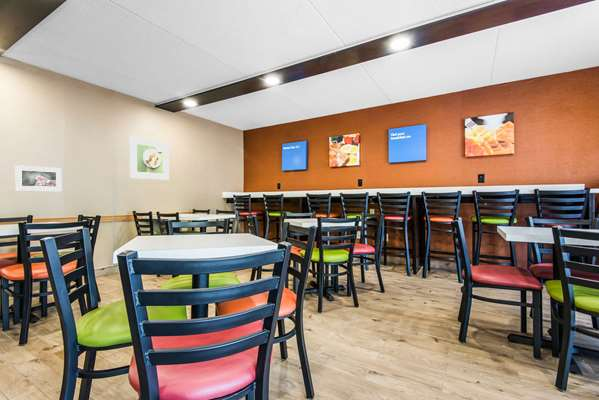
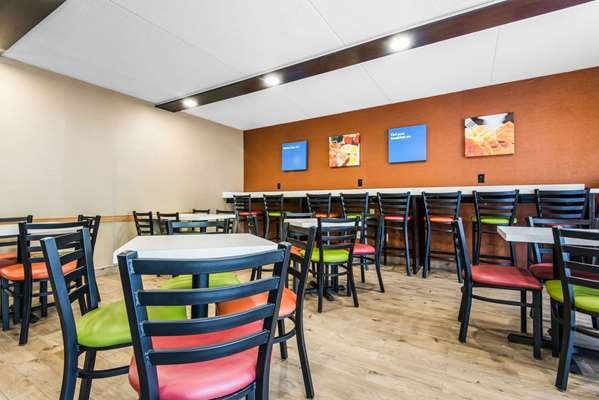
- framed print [129,135,170,181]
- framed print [14,164,63,192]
